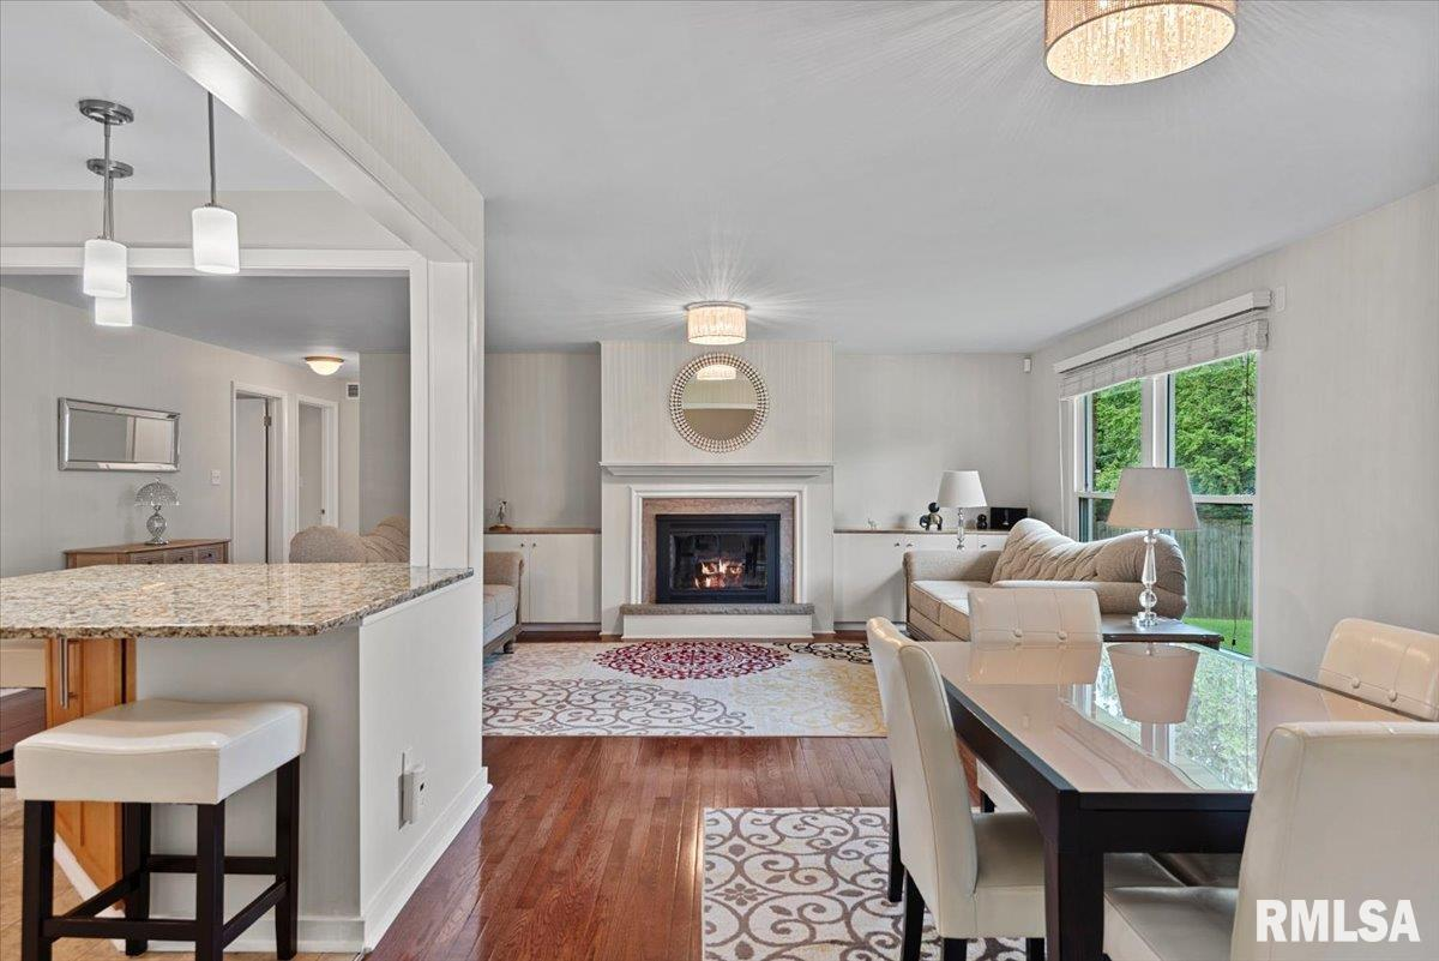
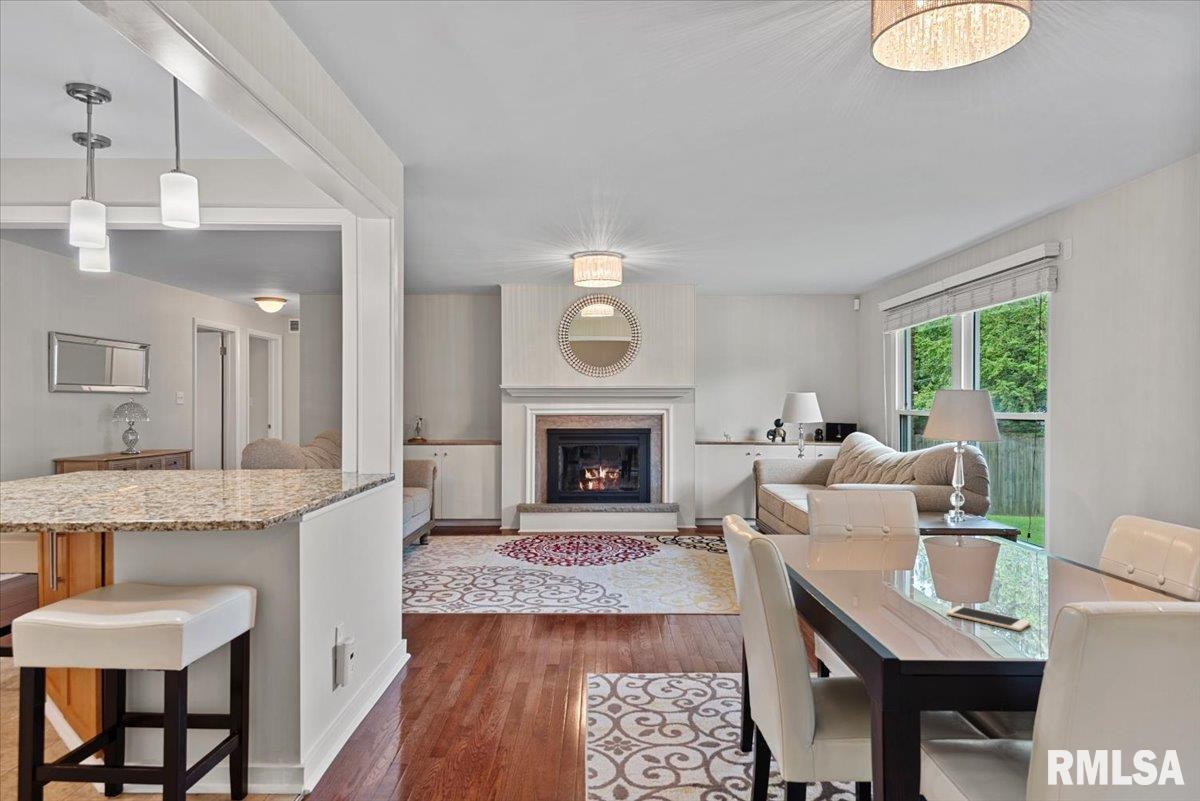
+ cell phone [945,605,1032,632]
